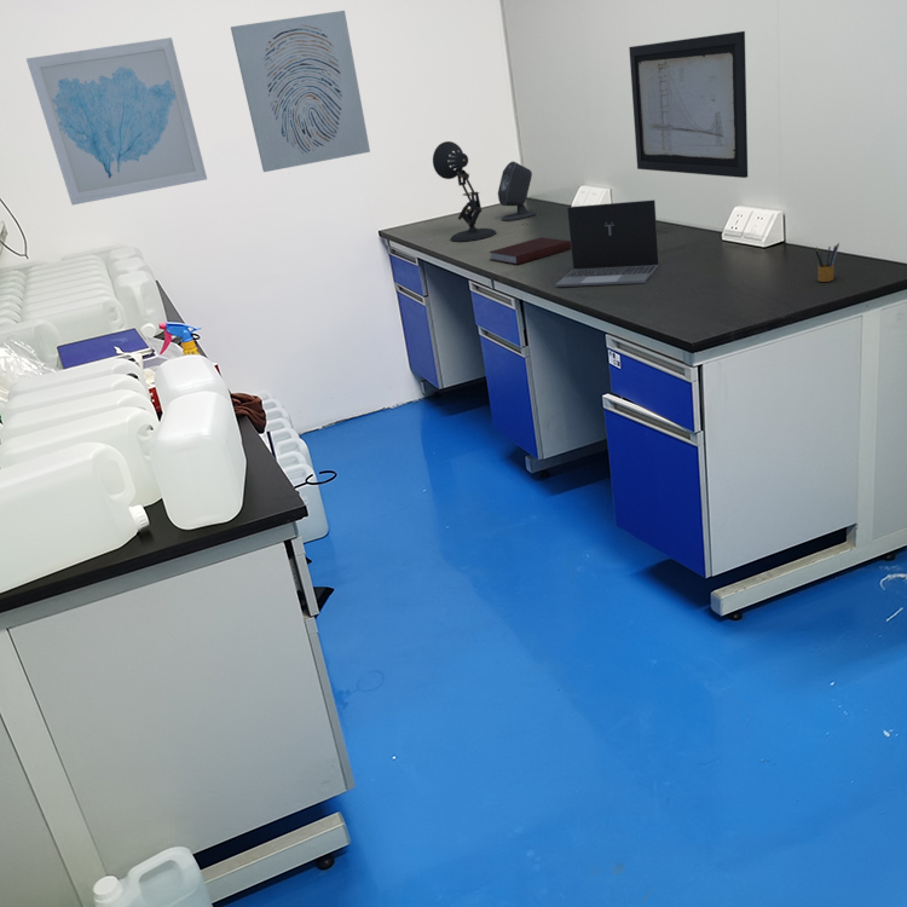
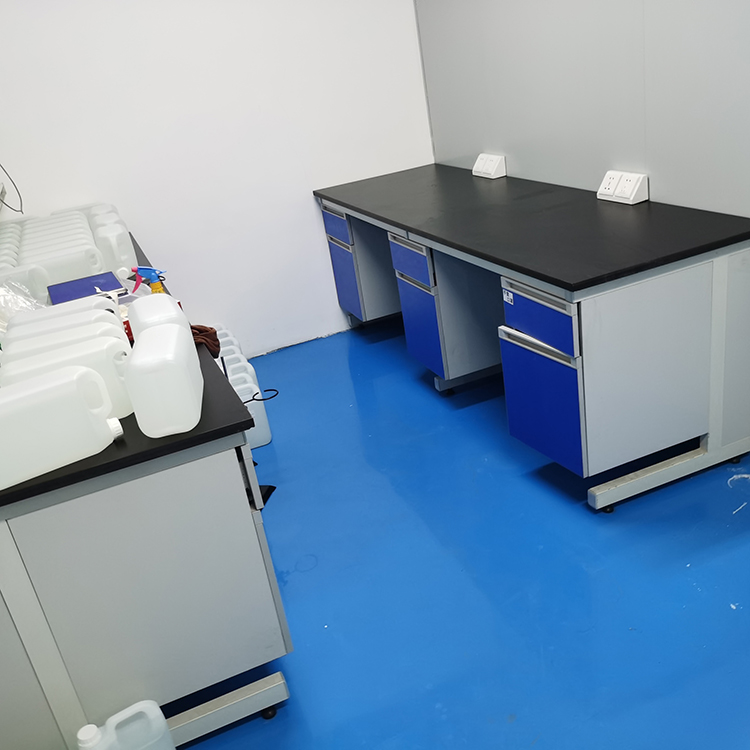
- wall art [628,30,749,179]
- desk lamp [432,140,497,242]
- laptop [554,198,660,288]
- speaker [497,161,537,221]
- wall art [25,36,208,206]
- pencil box [815,242,840,283]
- wall art [230,10,371,173]
- notebook [487,236,572,266]
